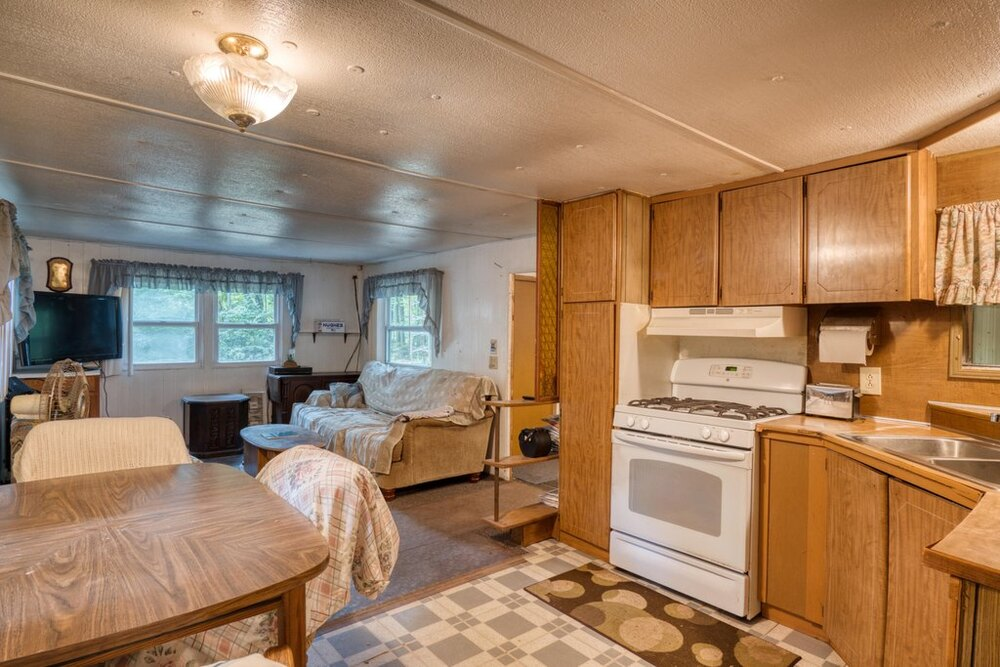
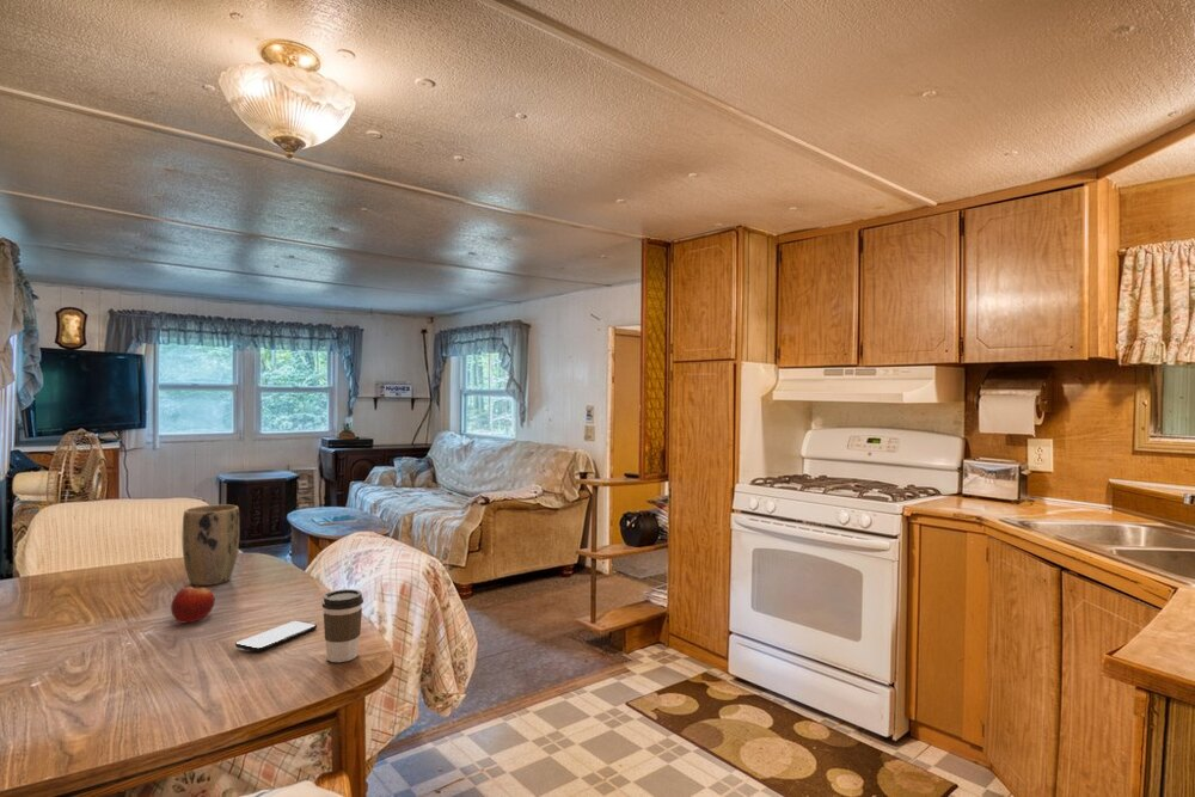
+ plant pot [180,503,240,587]
+ coffee cup [321,588,364,663]
+ smartphone [234,620,318,652]
+ fruit [170,586,216,624]
